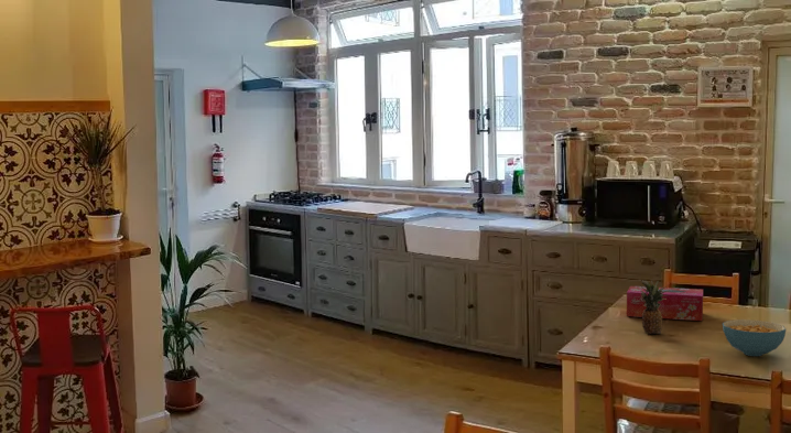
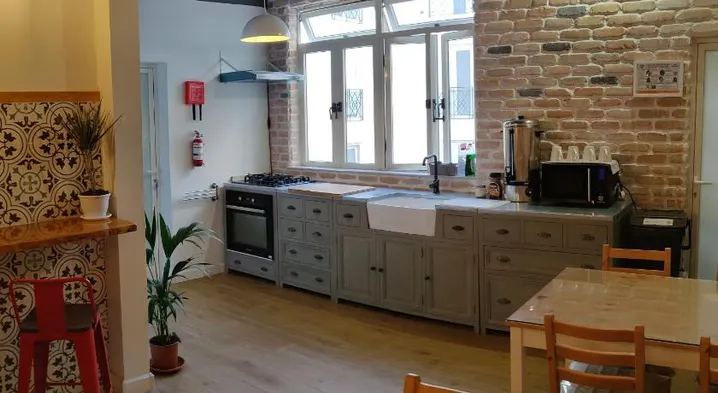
- tissue box [626,285,704,322]
- fruit [638,279,669,335]
- cereal bowl [722,318,787,357]
